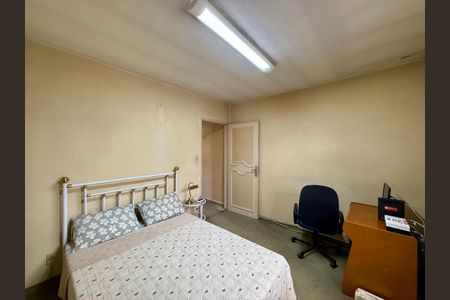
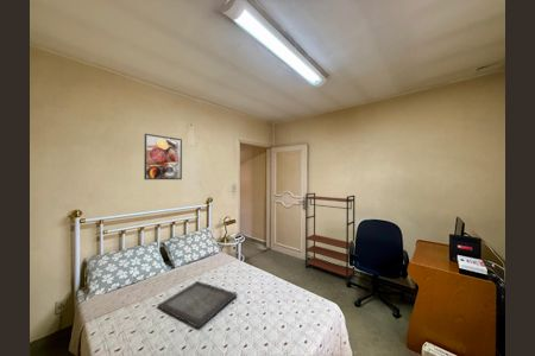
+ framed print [143,133,183,180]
+ bookshelf [304,192,355,284]
+ serving tray [156,280,239,330]
